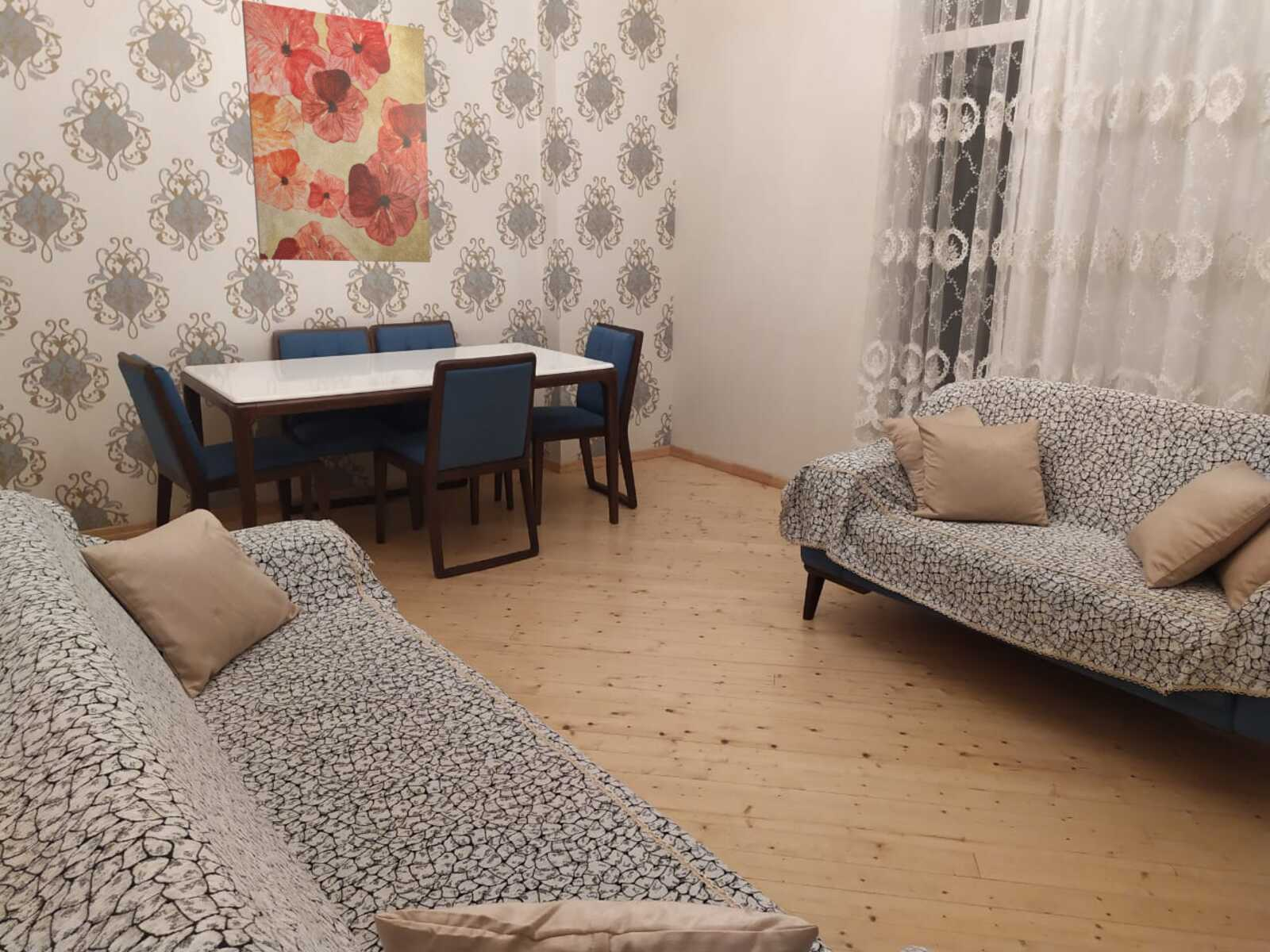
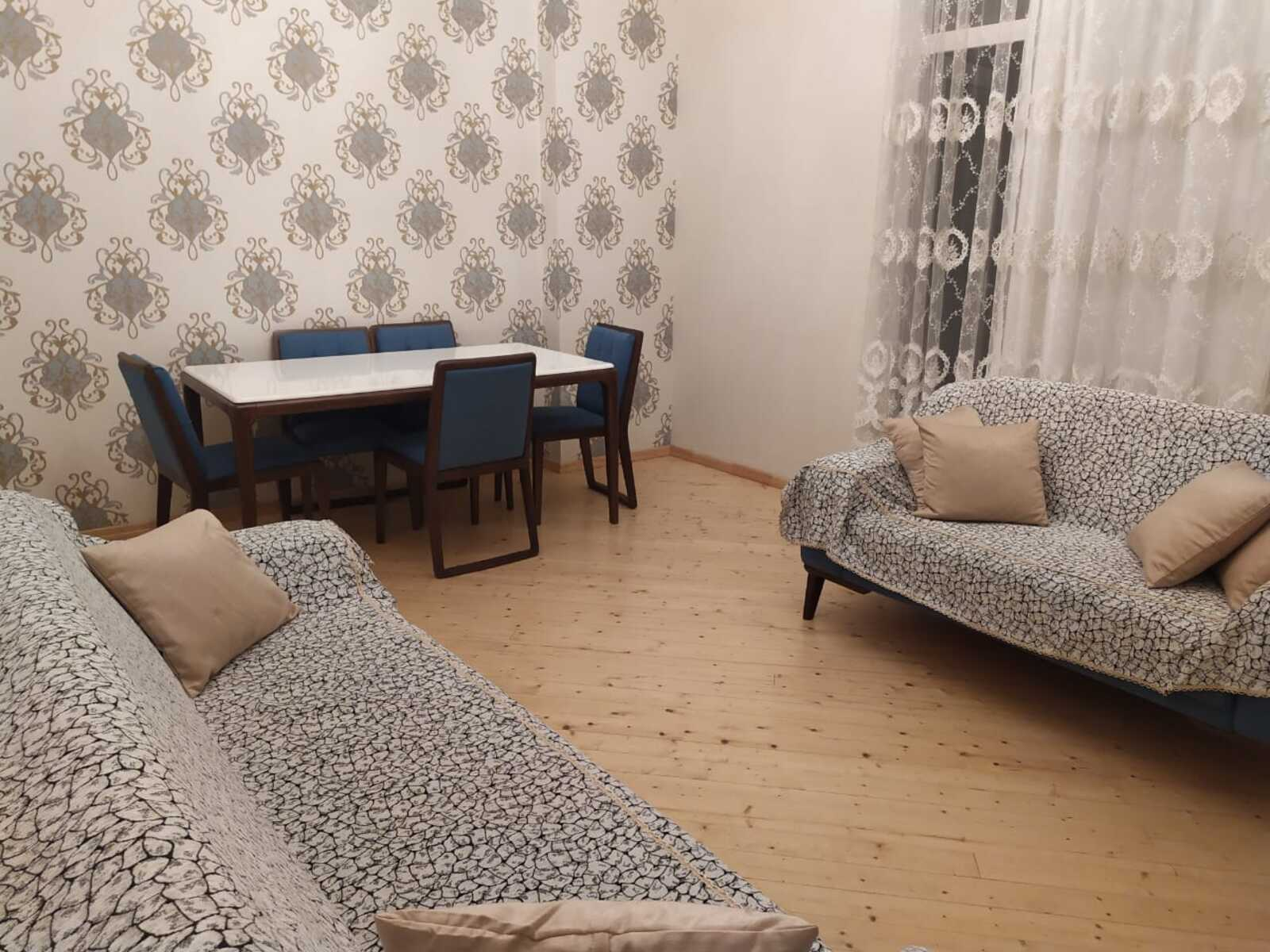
- wall art [241,0,431,263]
